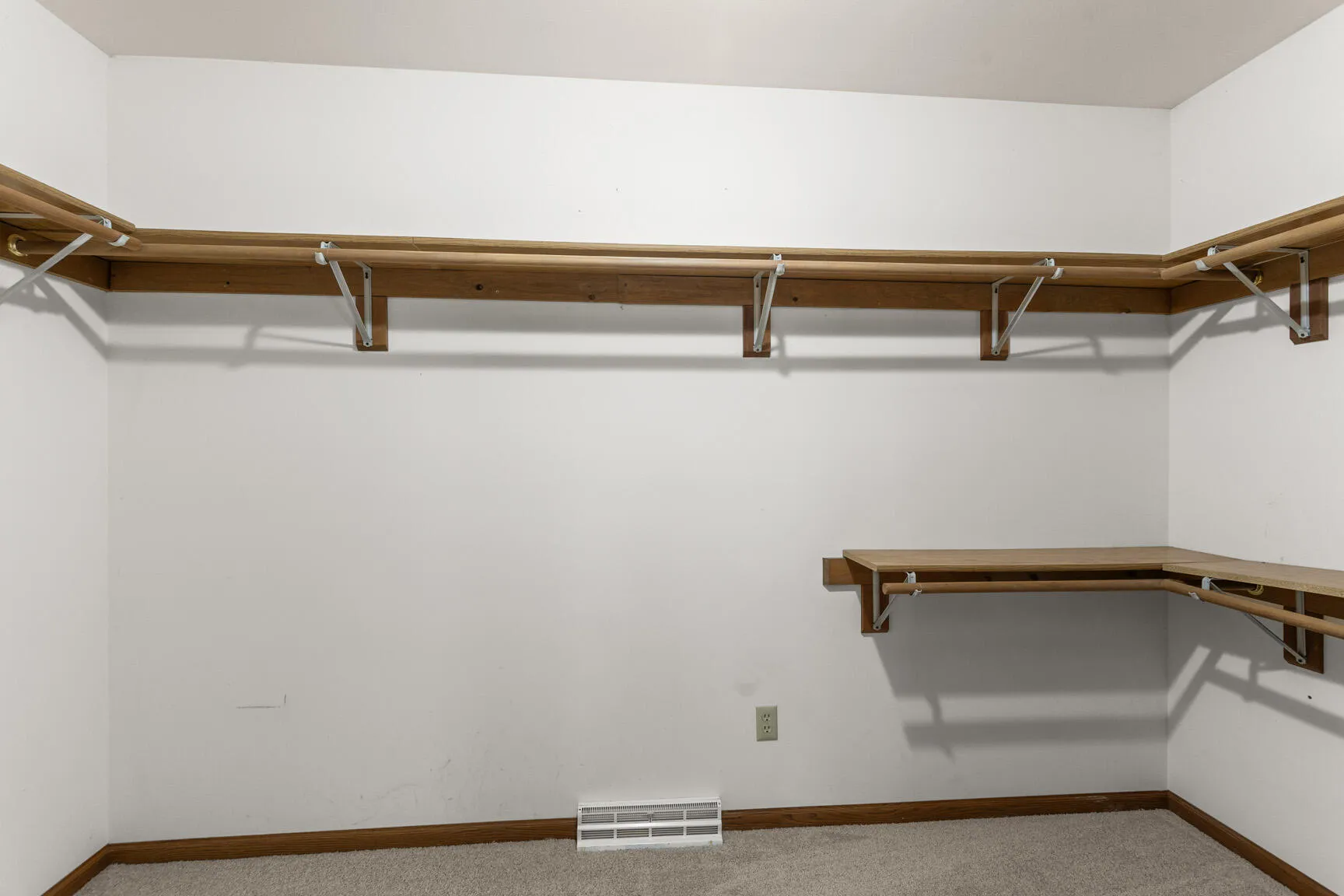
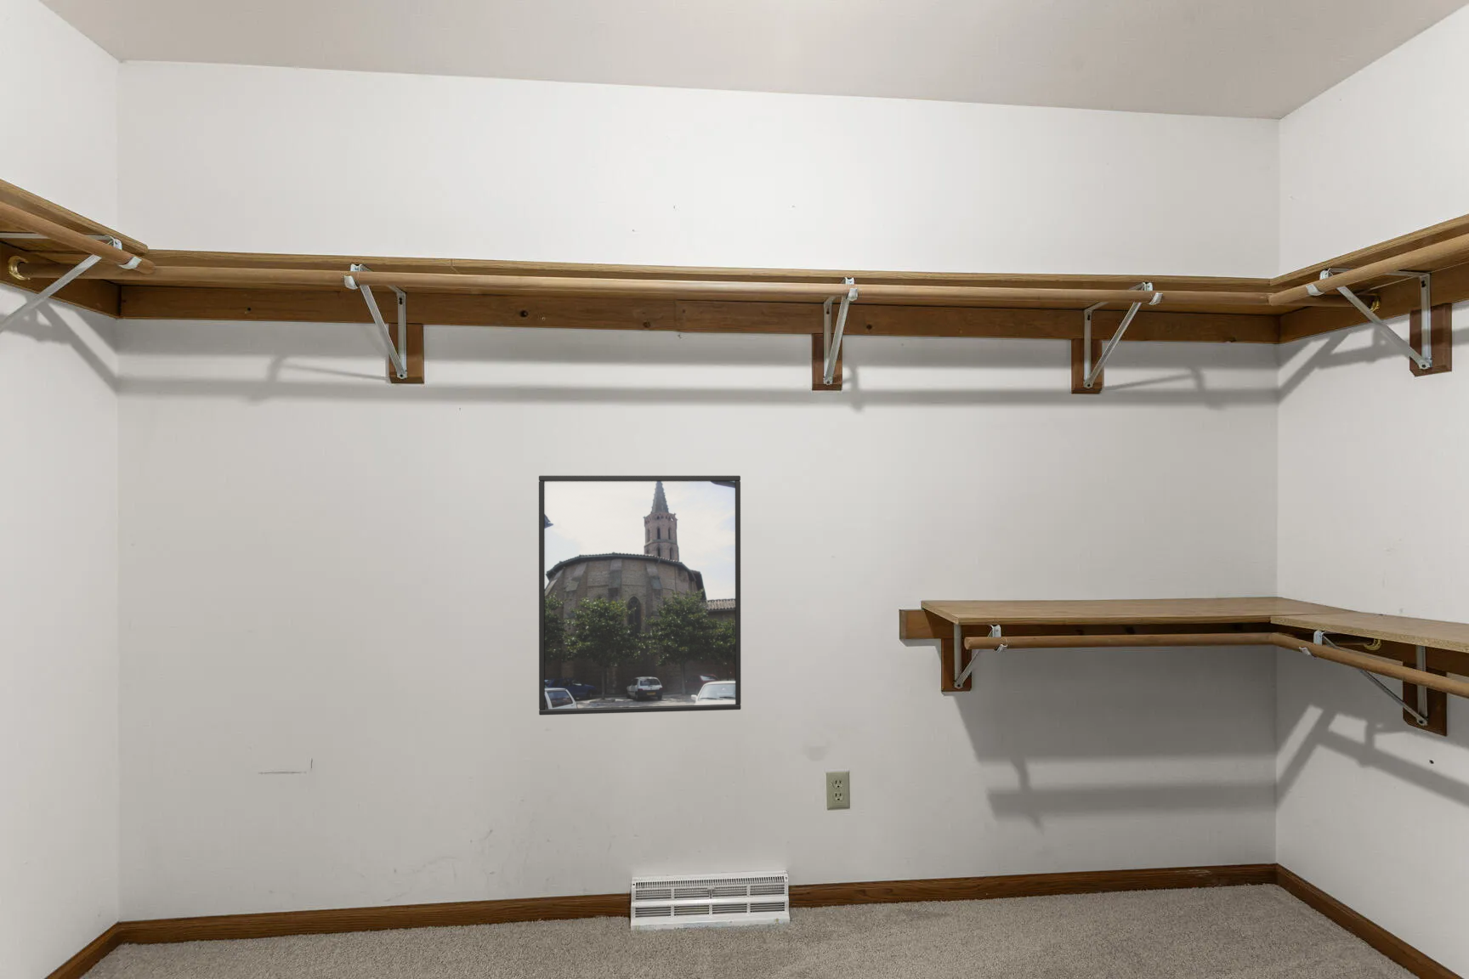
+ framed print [538,475,741,716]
